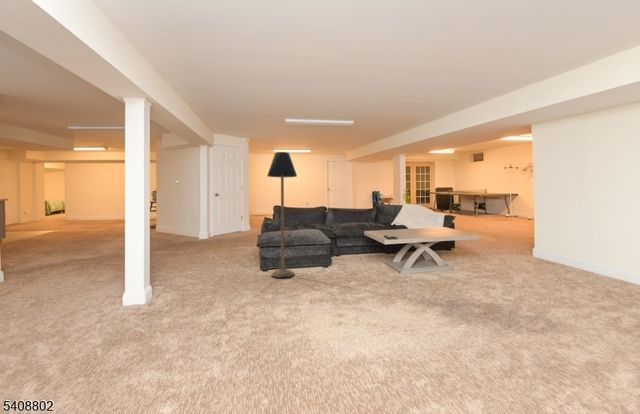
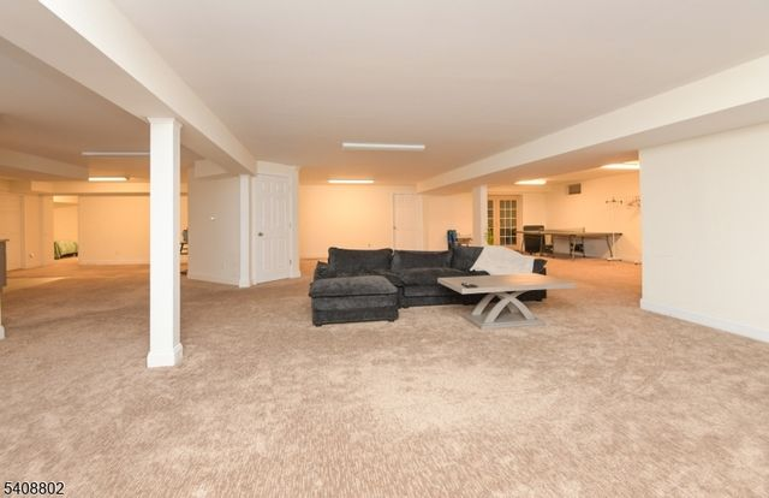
- floor lamp [266,151,298,278]
